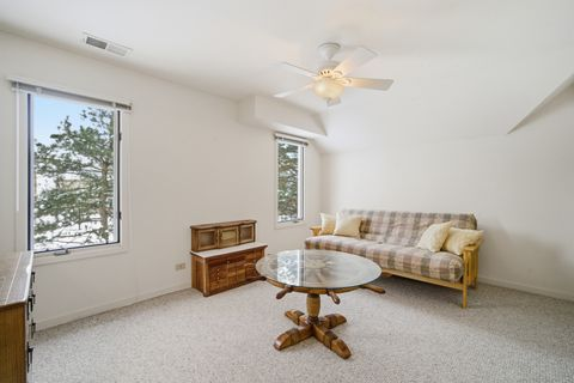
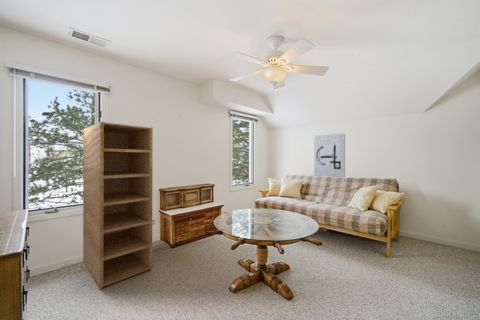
+ wall art [313,133,346,178]
+ bookshelf [82,121,154,290]
